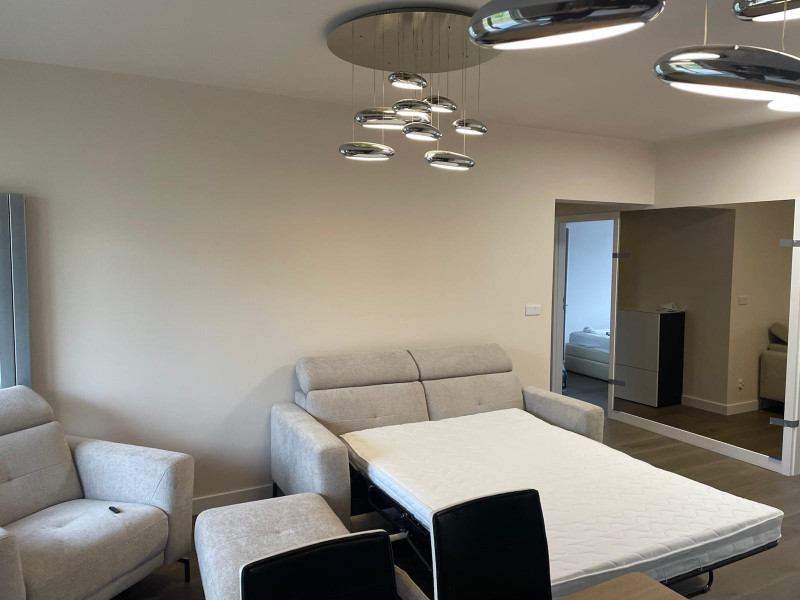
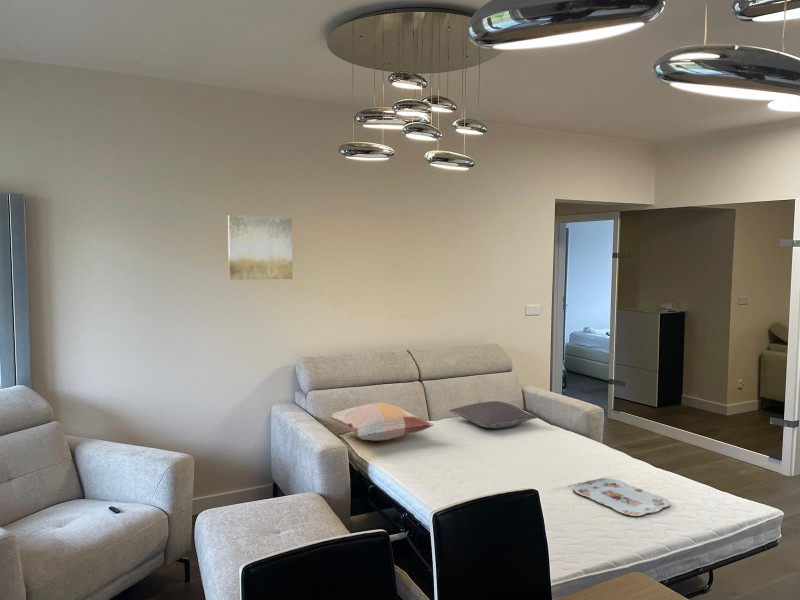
+ decorative pillow [329,401,435,442]
+ pillow [449,400,539,429]
+ serving tray [572,478,672,517]
+ wall art [227,214,293,281]
